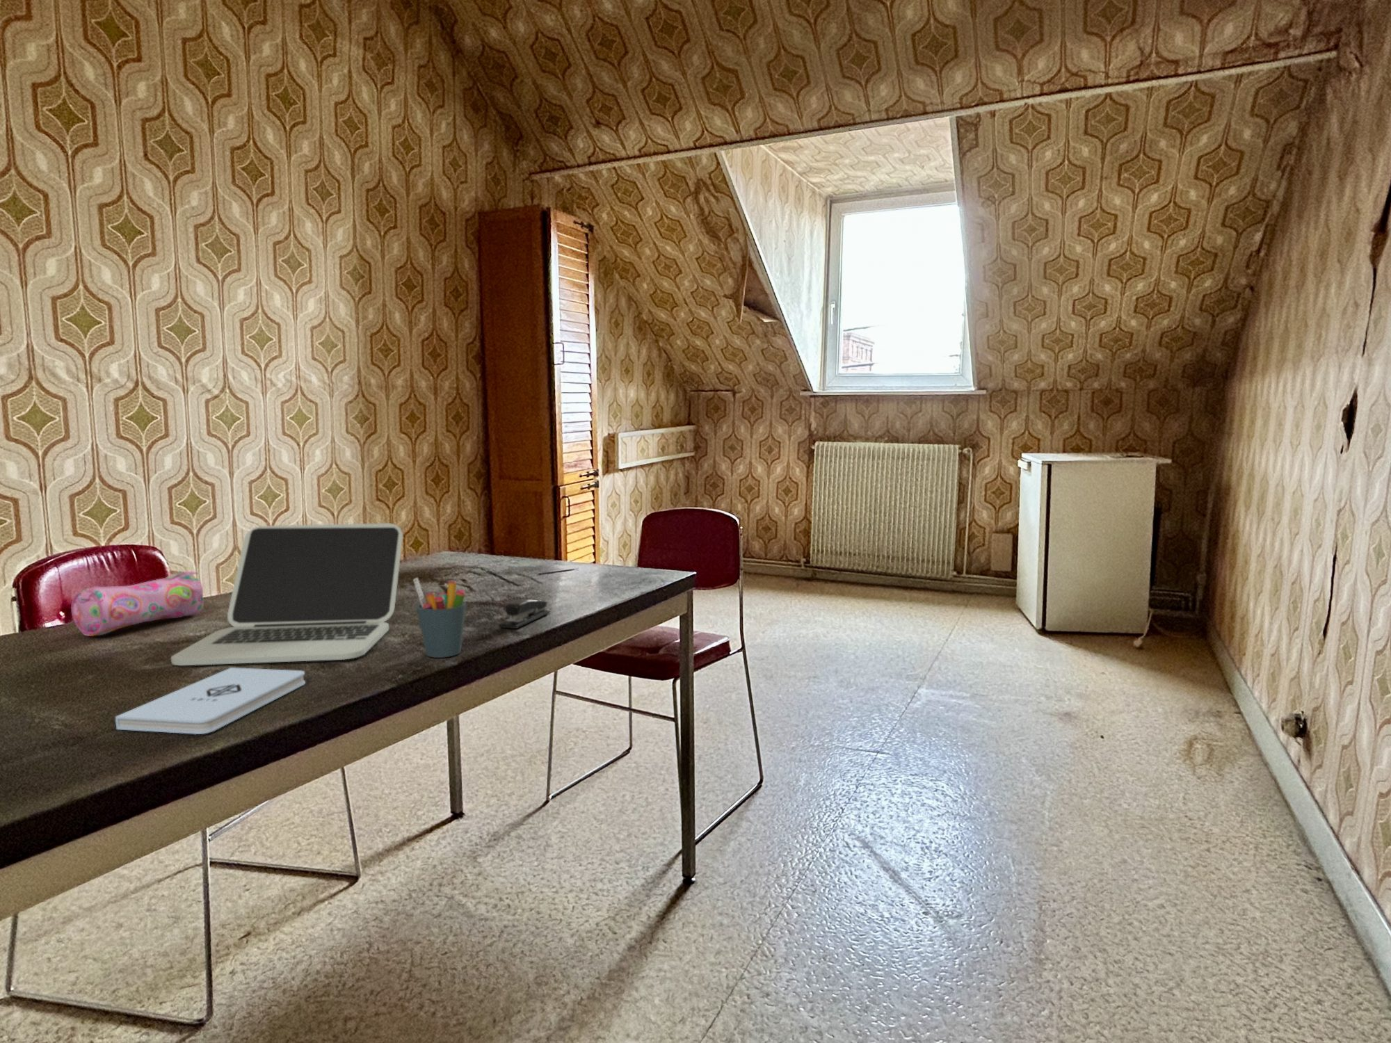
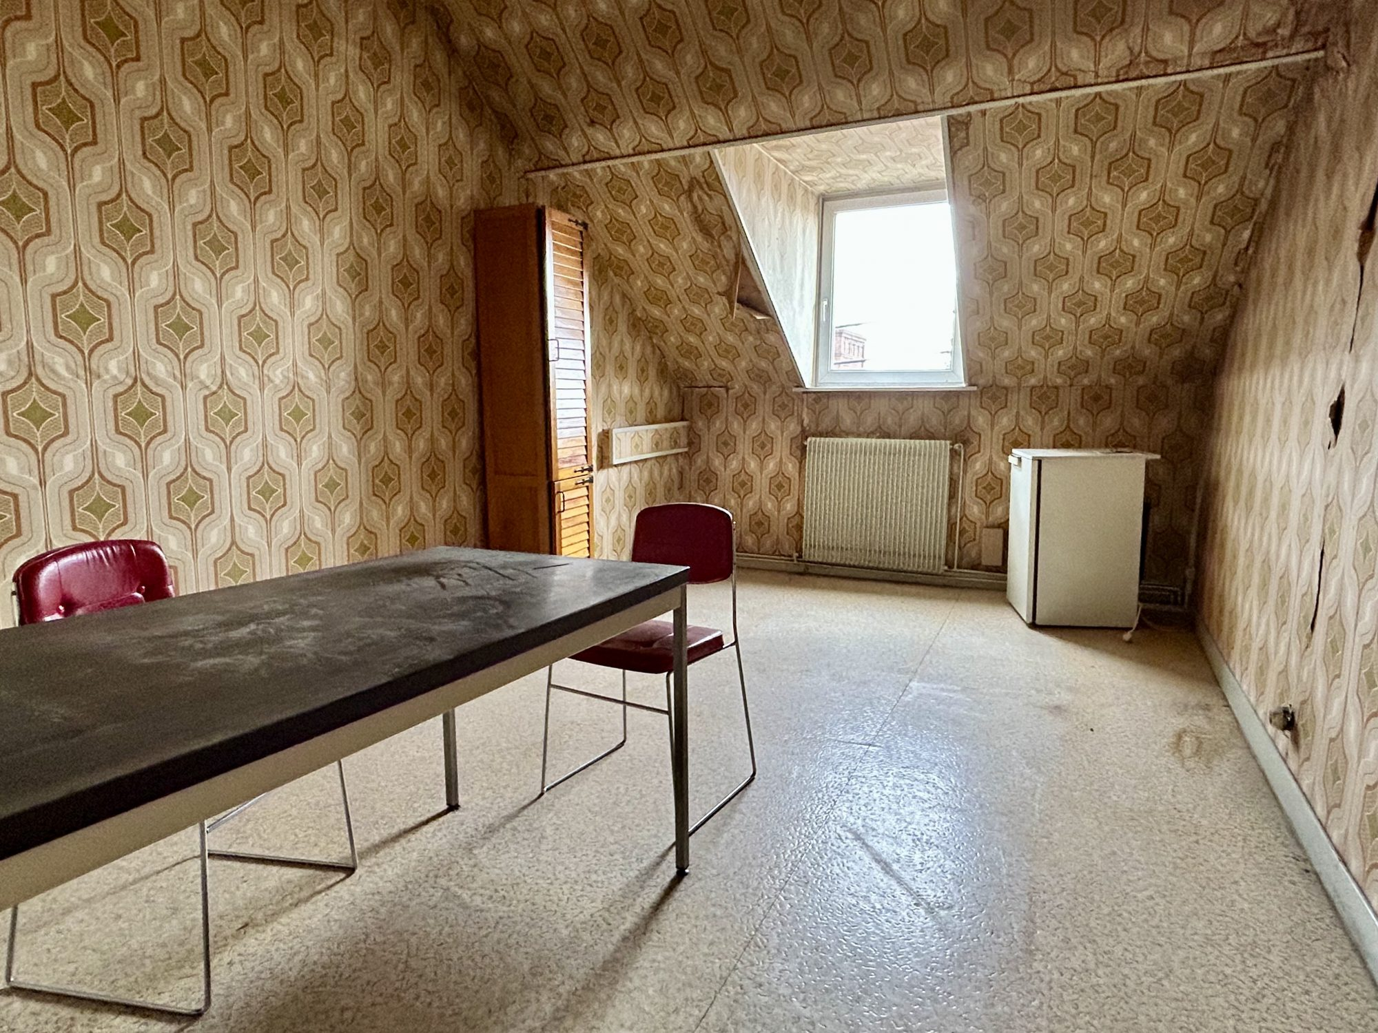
- pencil case [70,570,205,637]
- laptop [171,523,403,666]
- stapler [498,598,551,629]
- pen holder [413,577,467,658]
- notepad [115,667,306,735]
